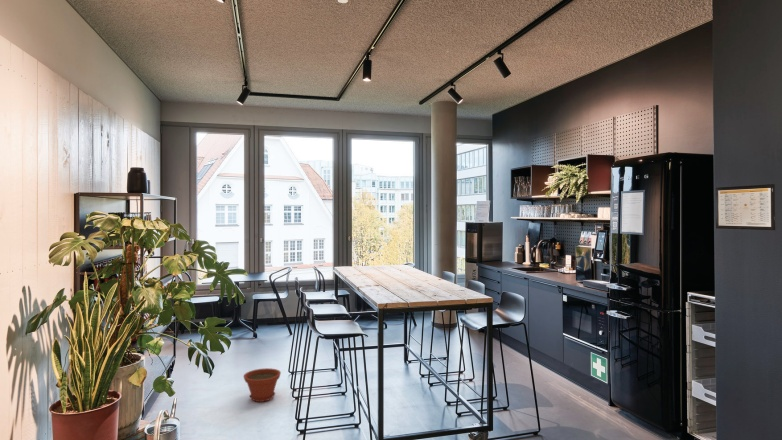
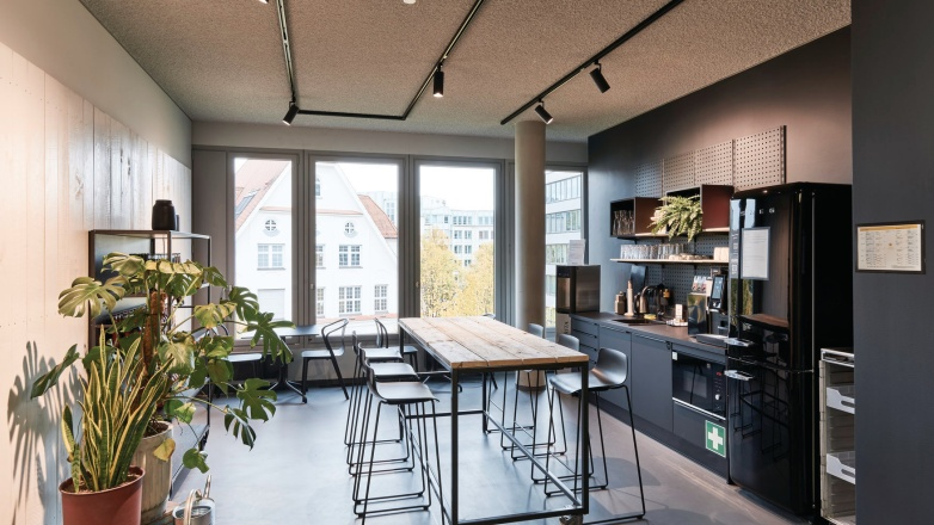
- plant pot [242,367,282,403]
